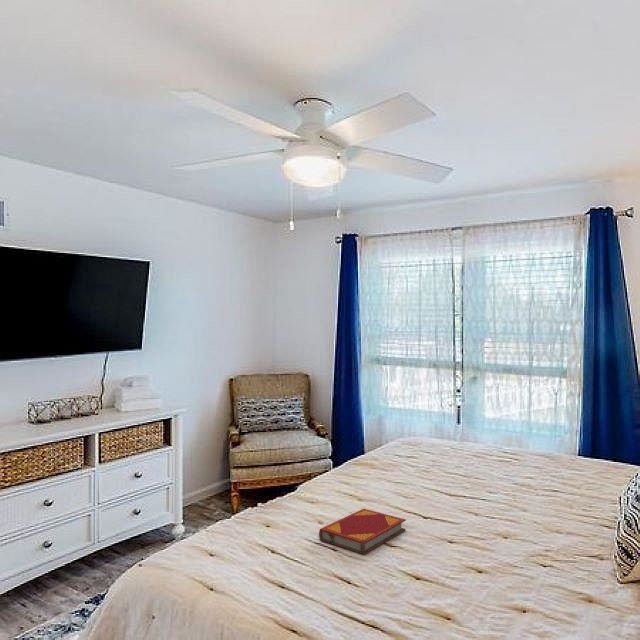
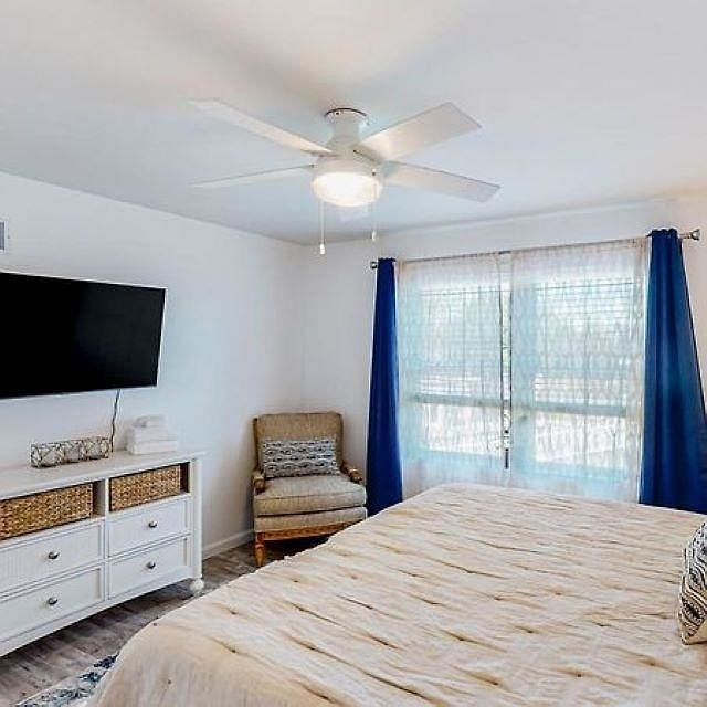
- hardback book [318,508,407,555]
